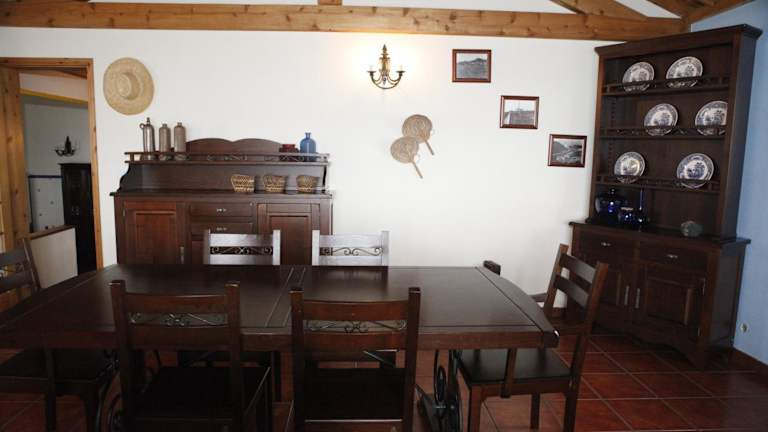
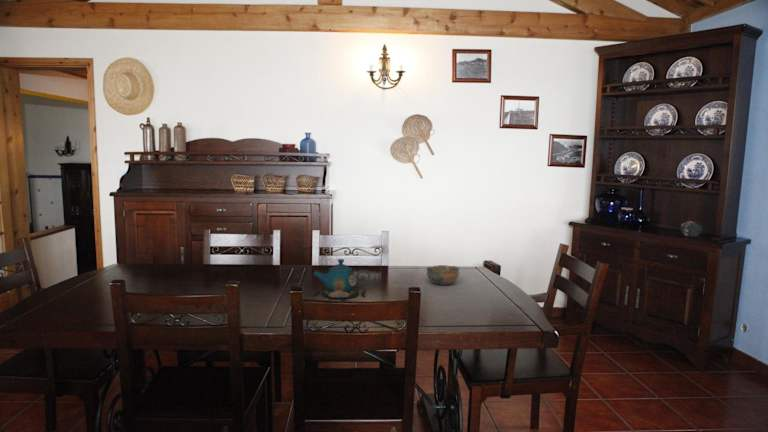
+ teapot [312,258,371,301]
+ bowl [426,264,461,286]
